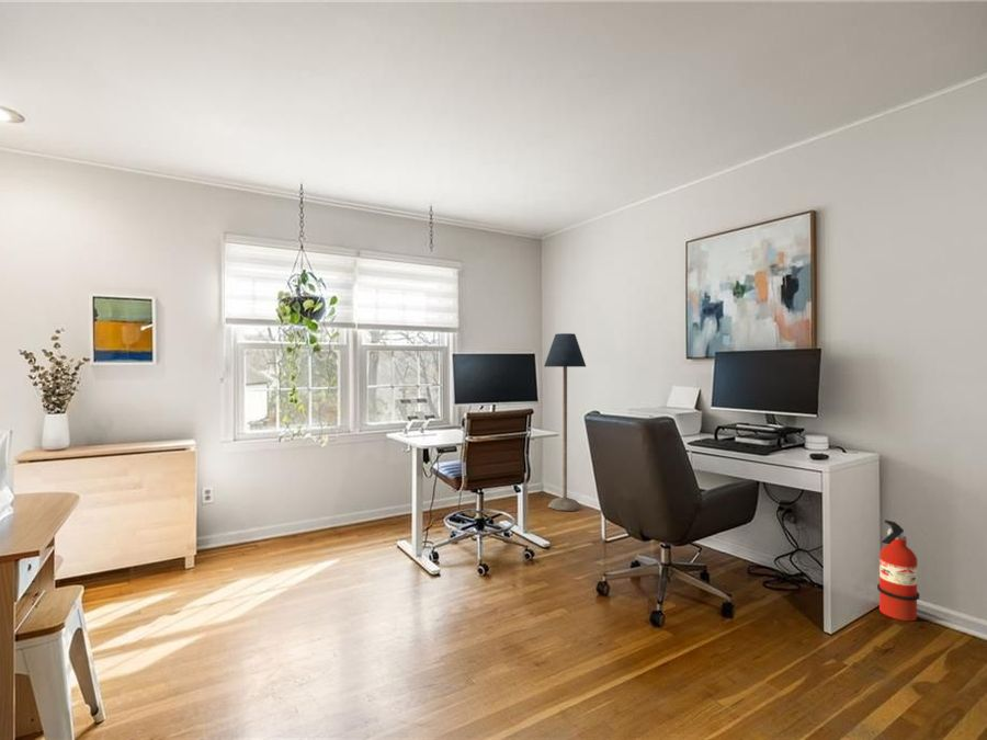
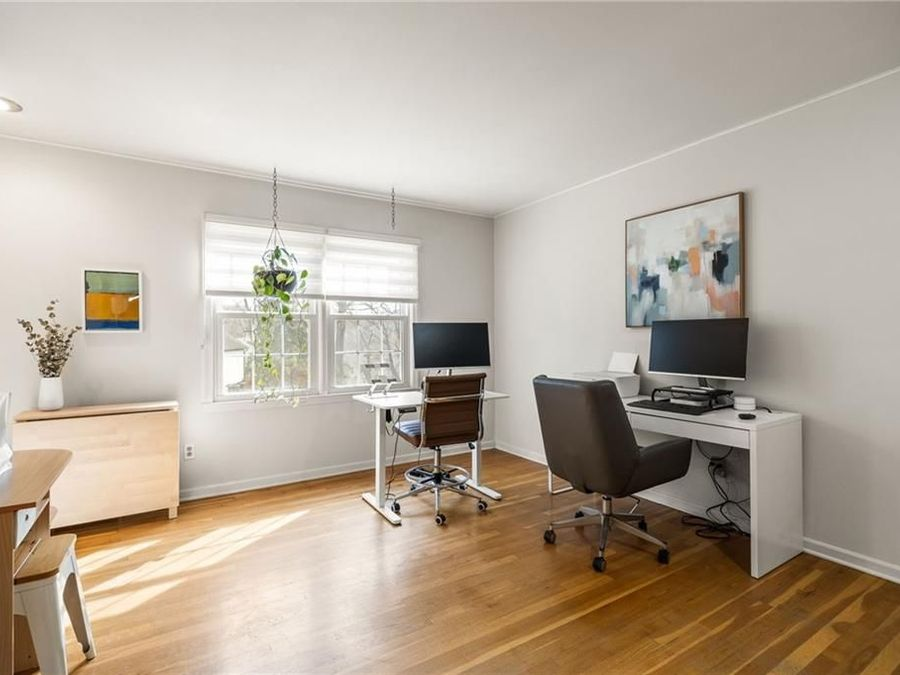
- floor lamp [543,332,587,512]
- fire extinguisher [876,519,920,622]
